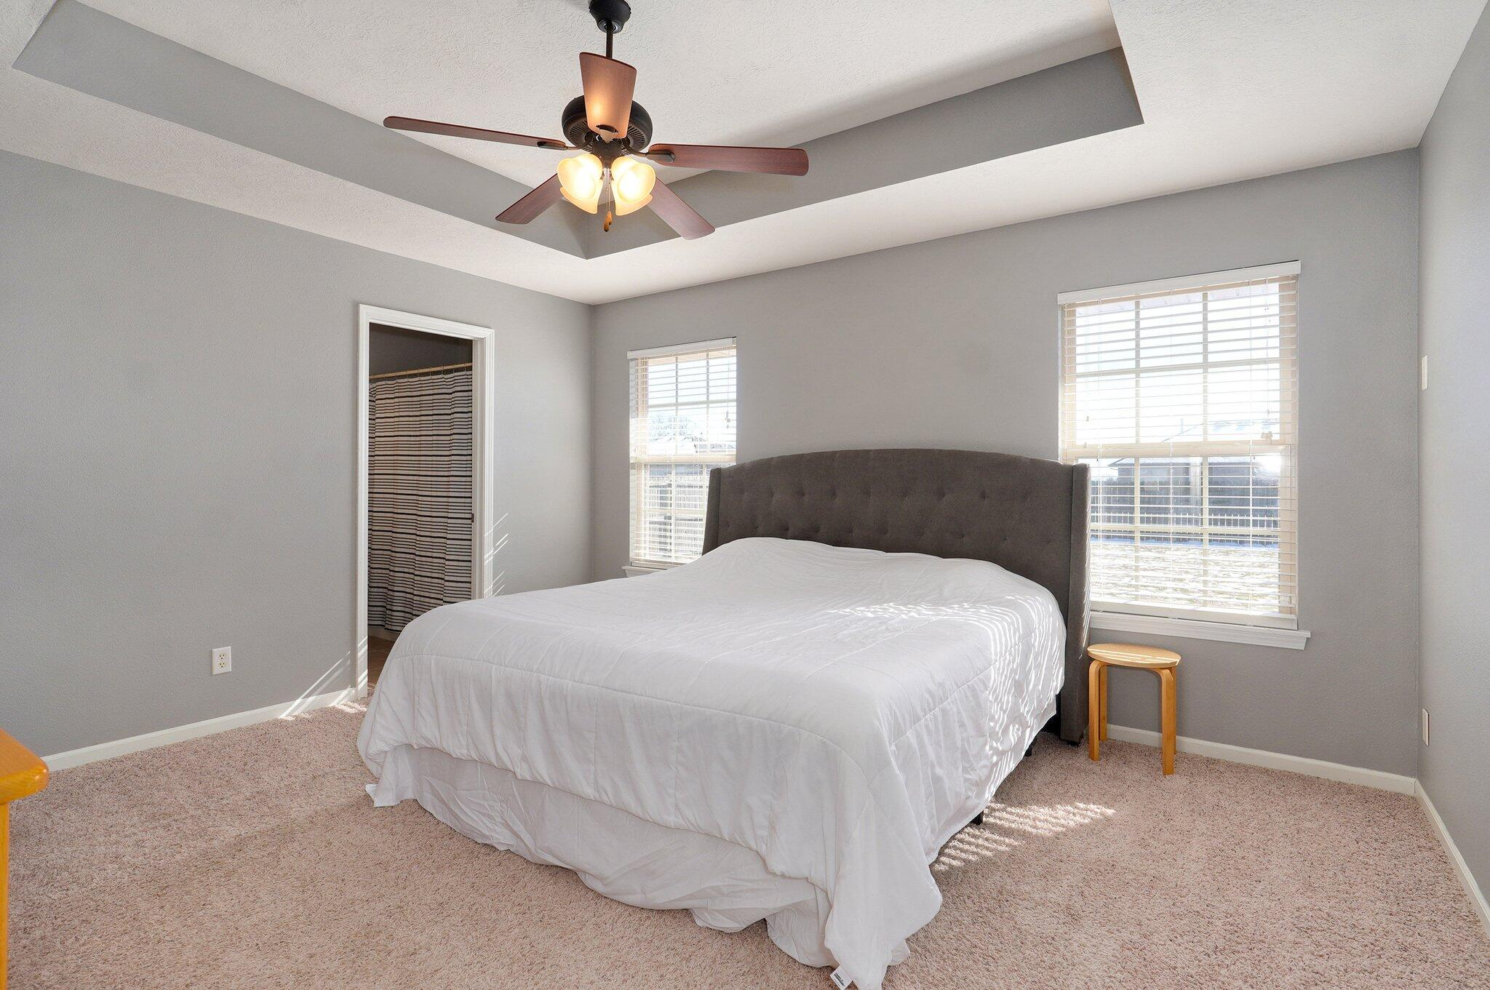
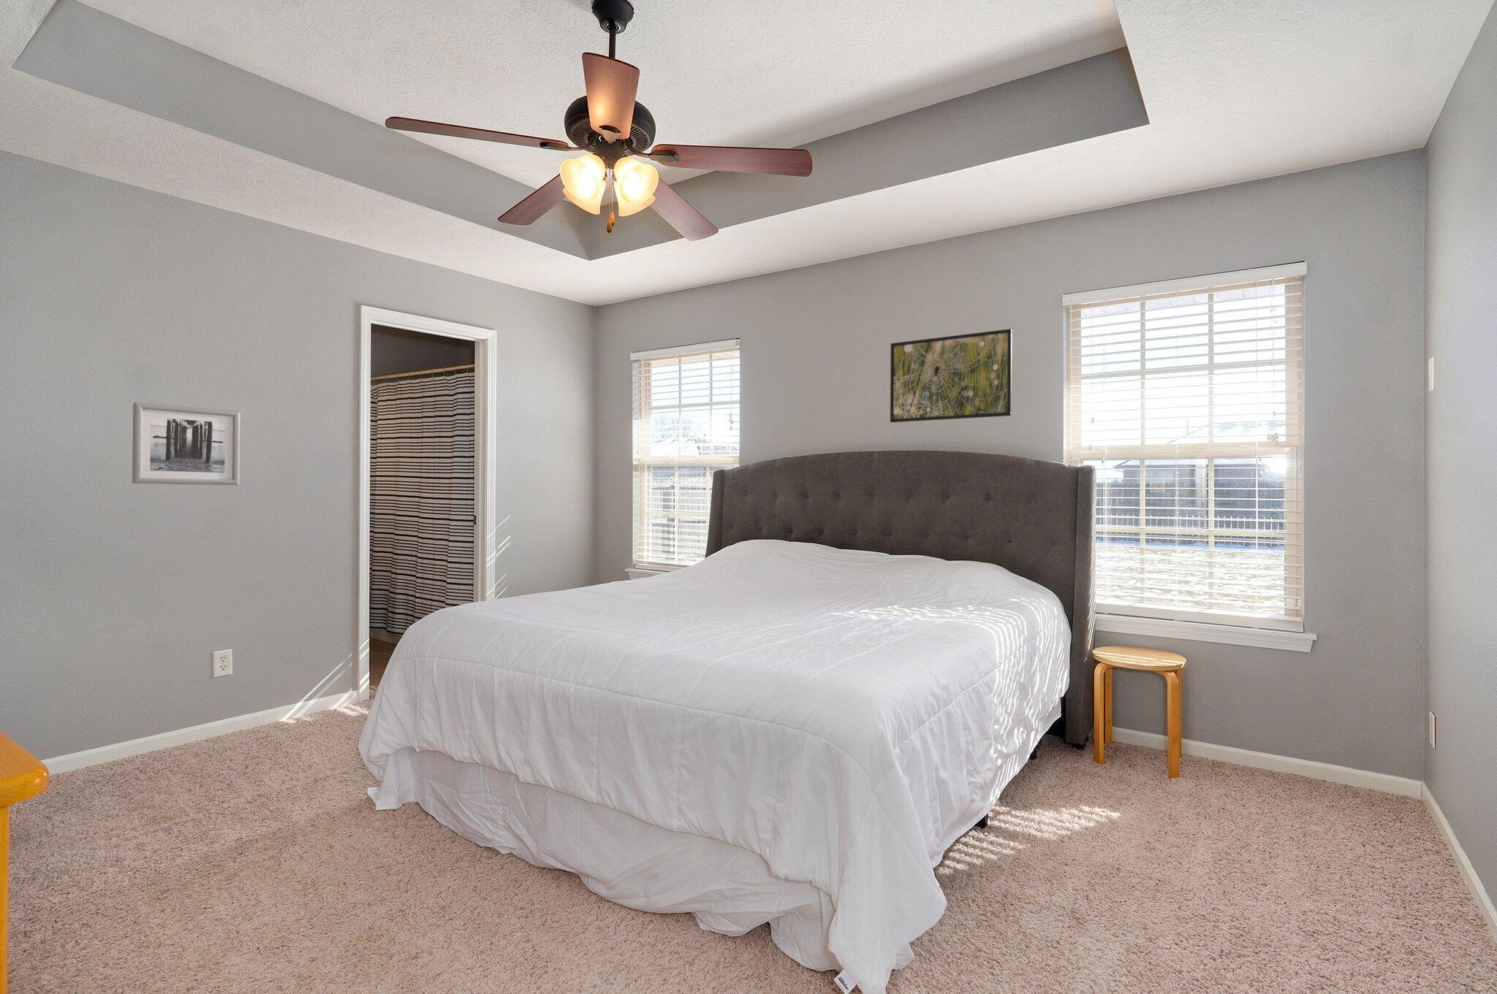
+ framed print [890,328,1013,423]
+ wall art [132,402,241,486]
